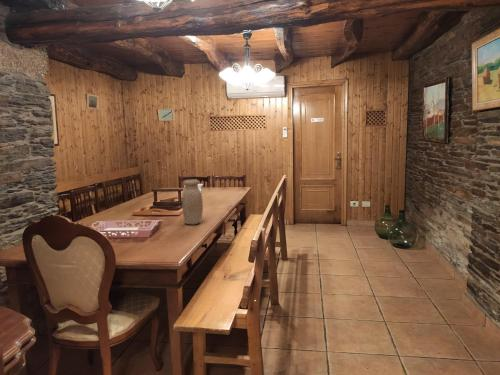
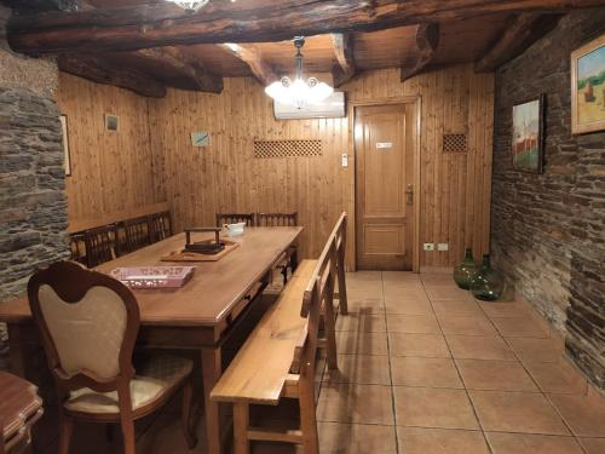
- jar [181,178,204,225]
